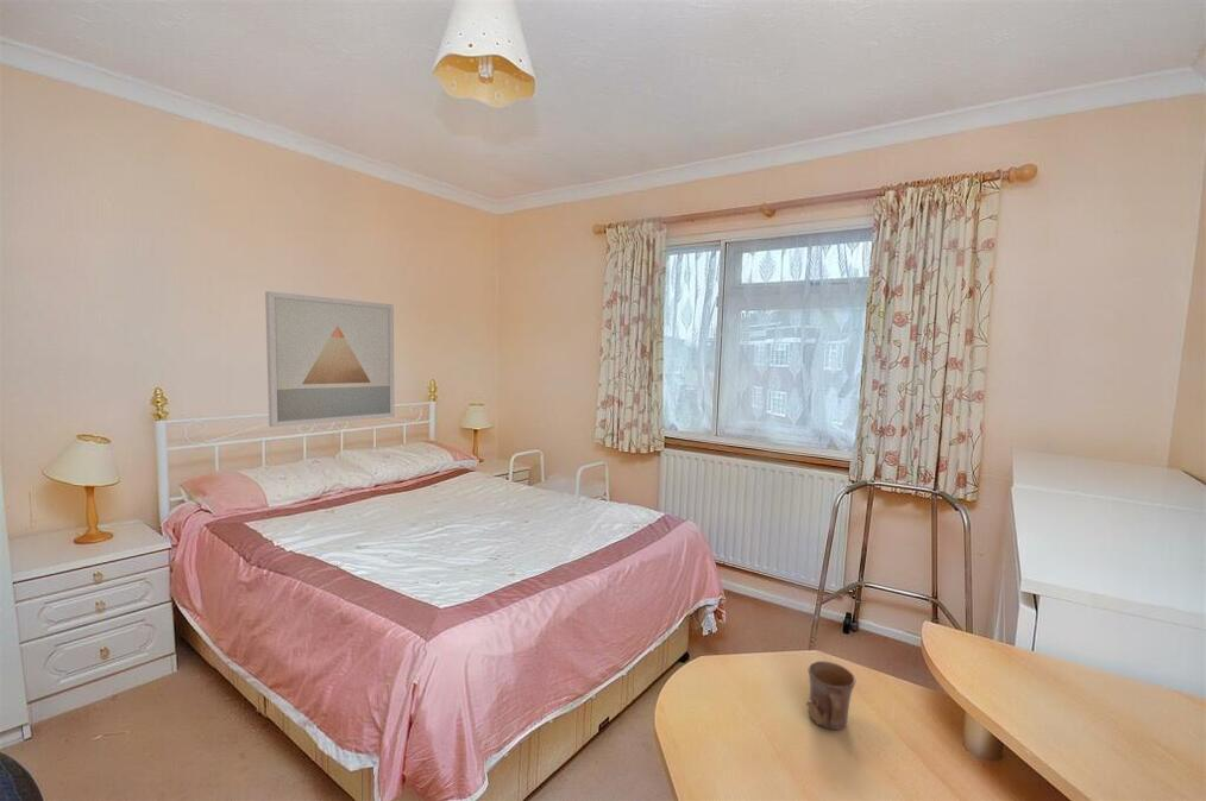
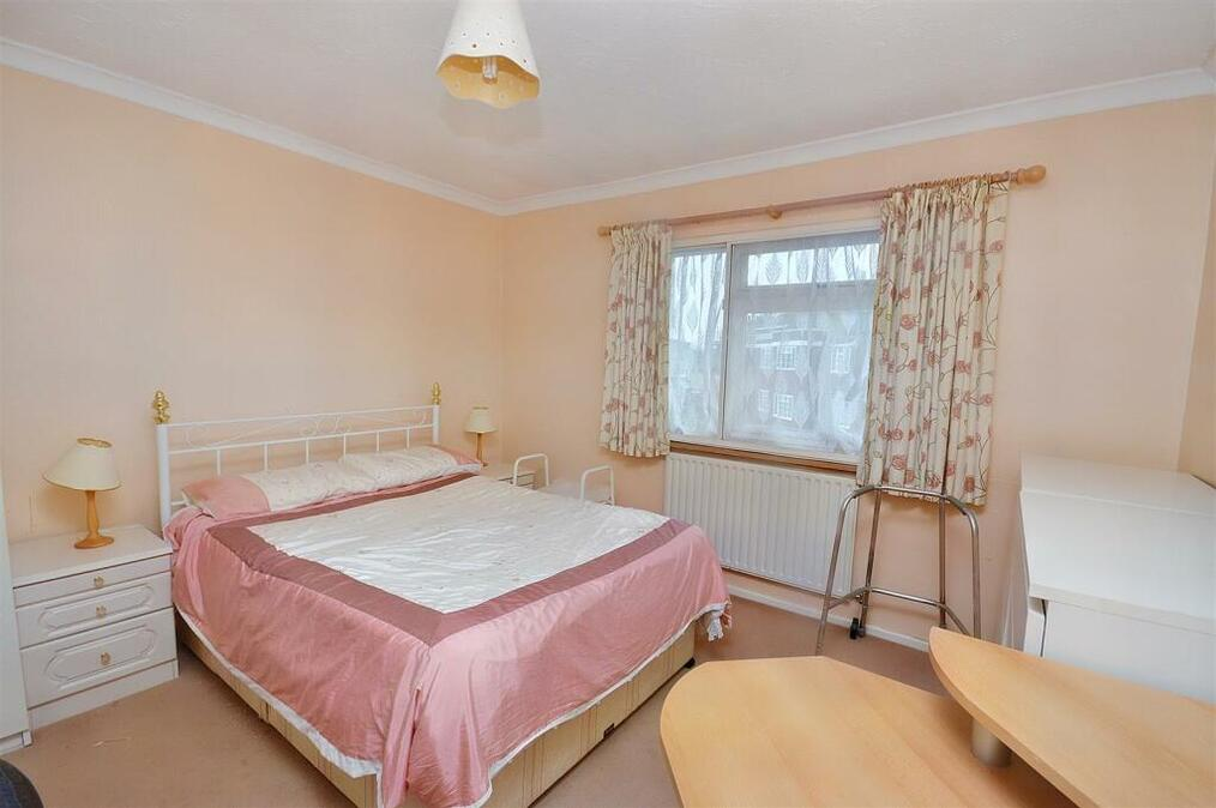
- wall art [264,290,396,428]
- mug [805,660,856,731]
